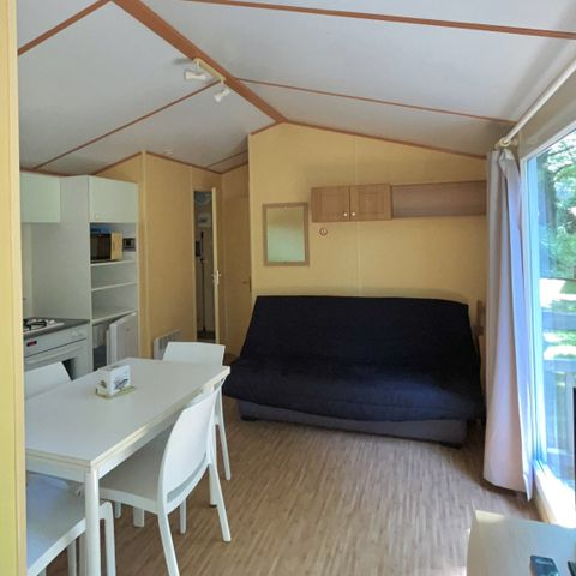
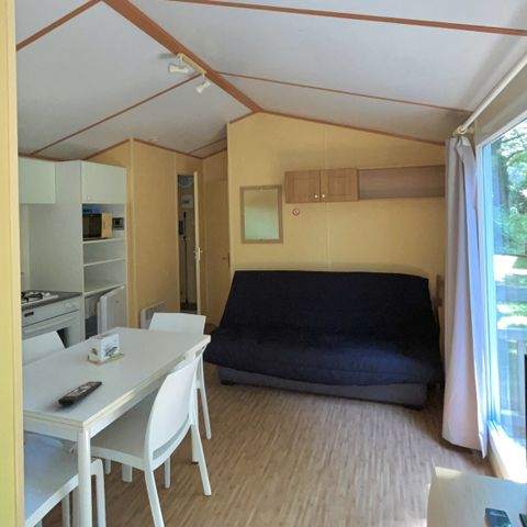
+ remote control [57,380,103,406]
